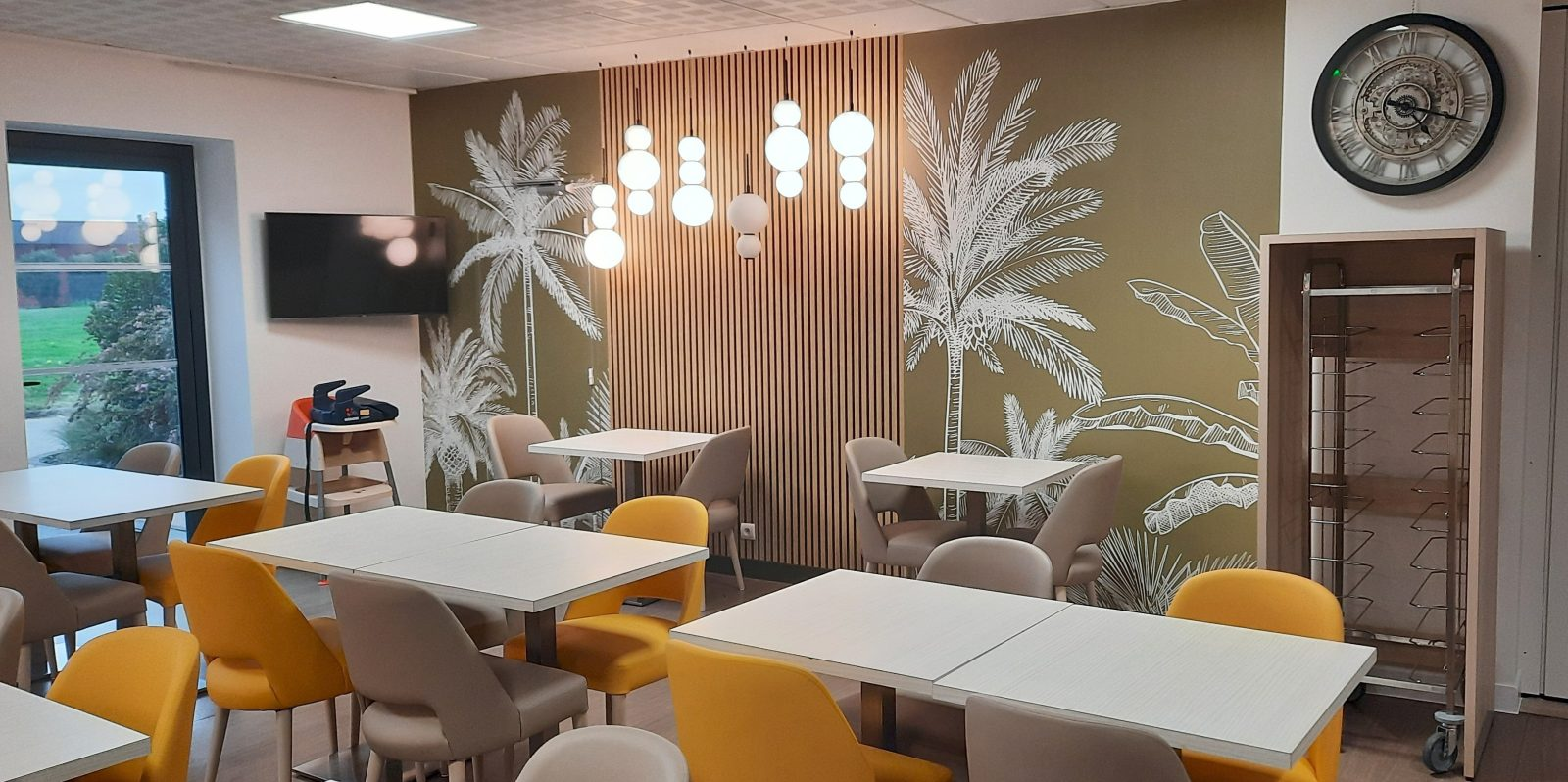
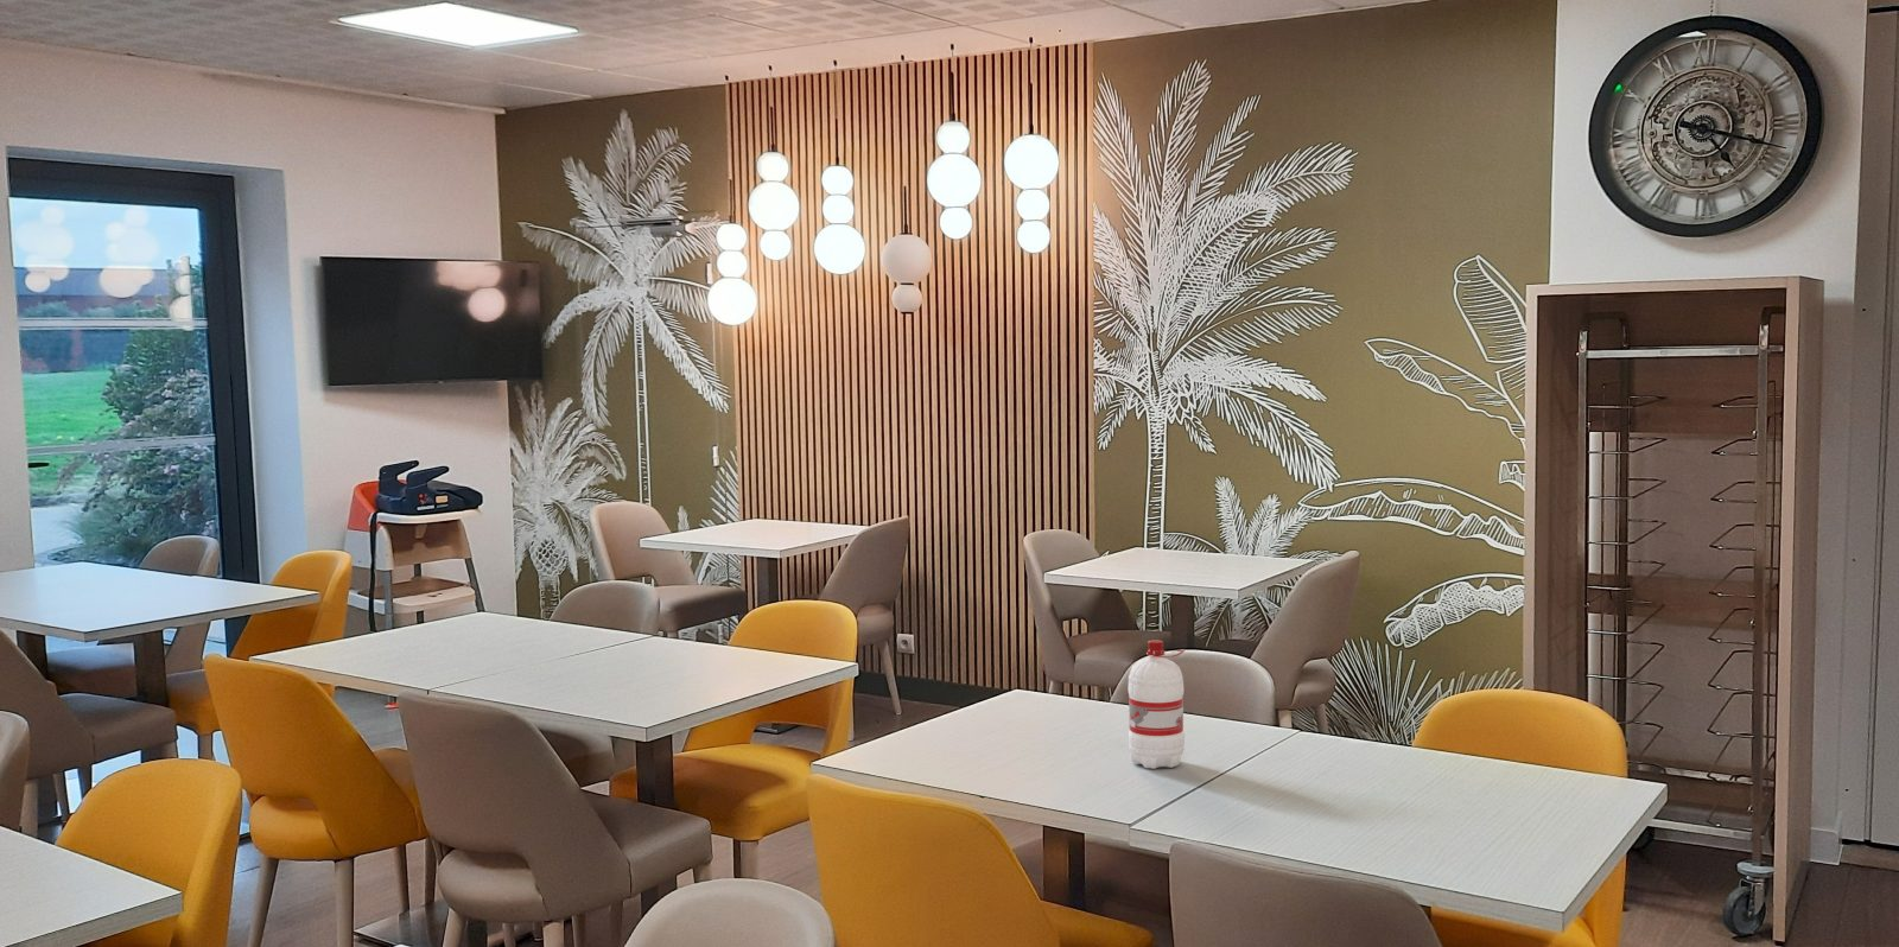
+ water bottle [1126,638,1186,770]
